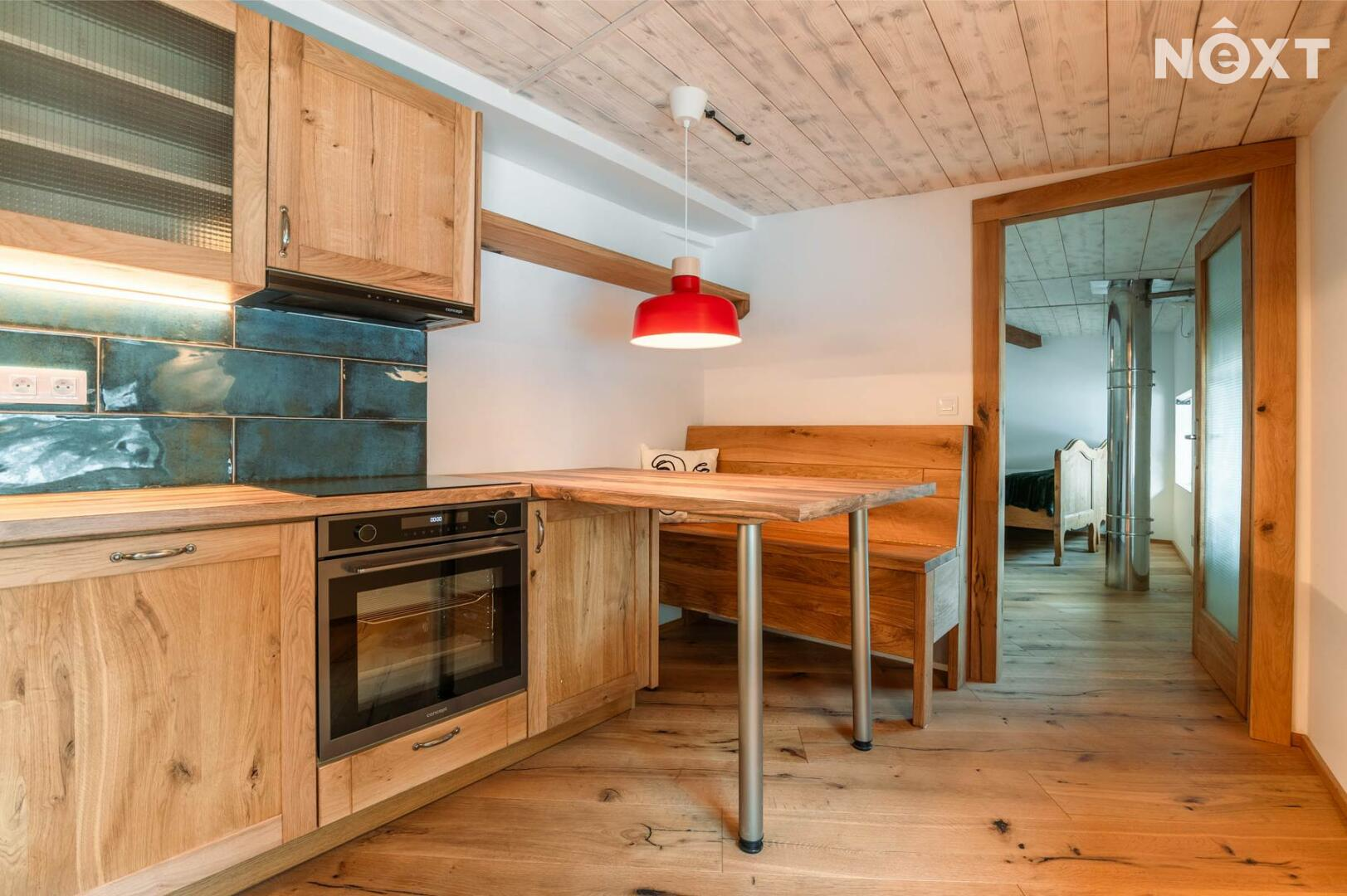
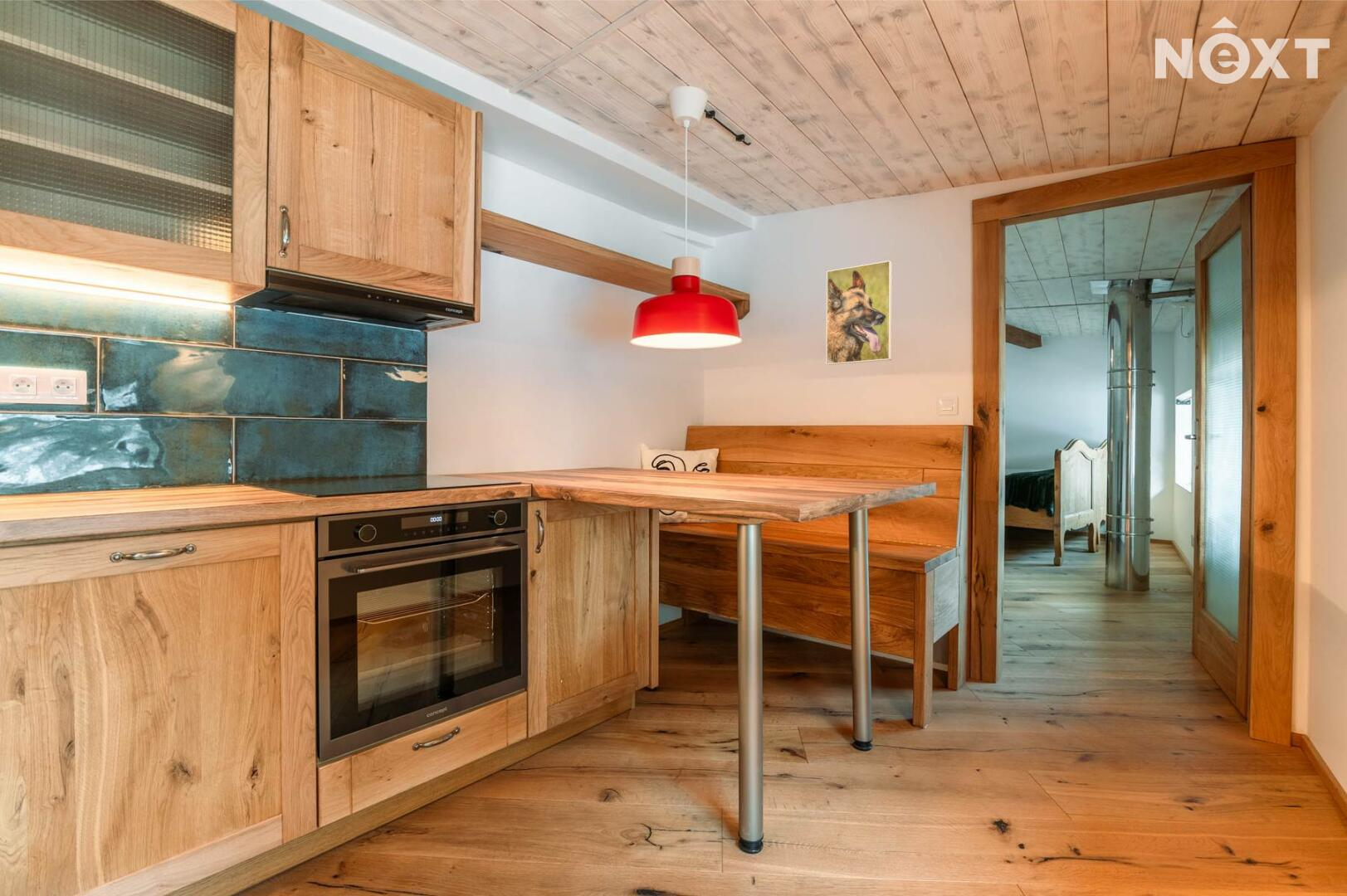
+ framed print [825,260,893,366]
